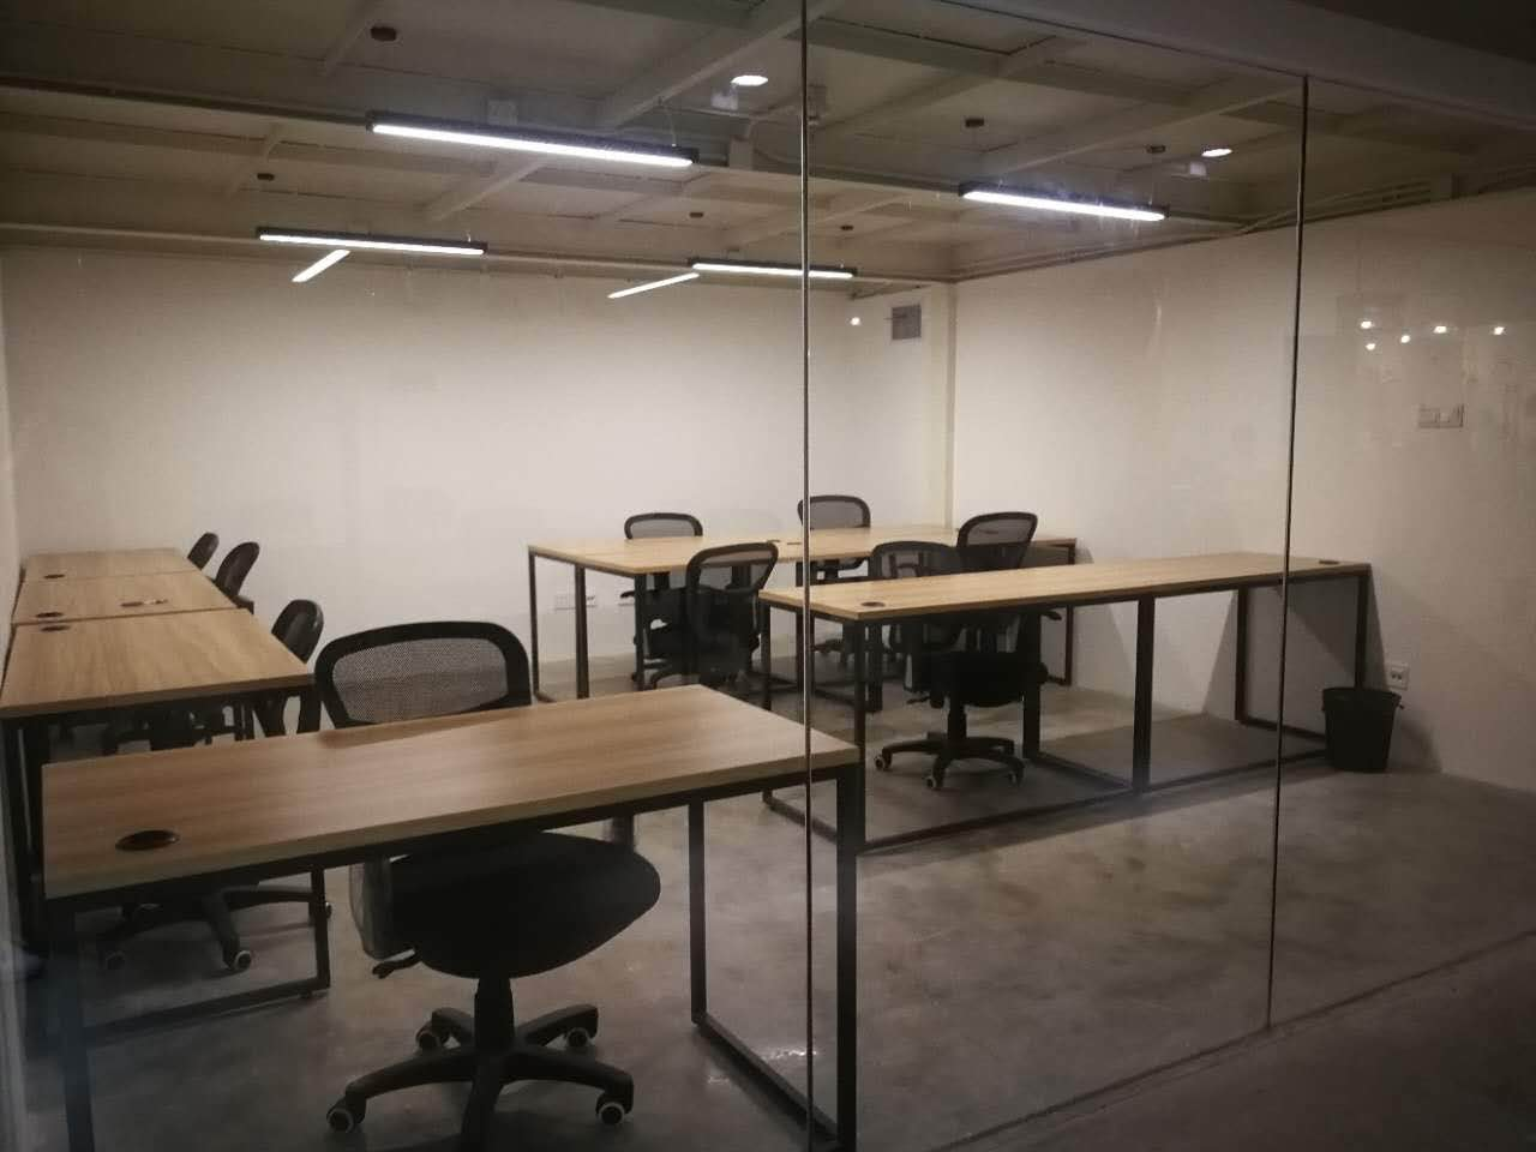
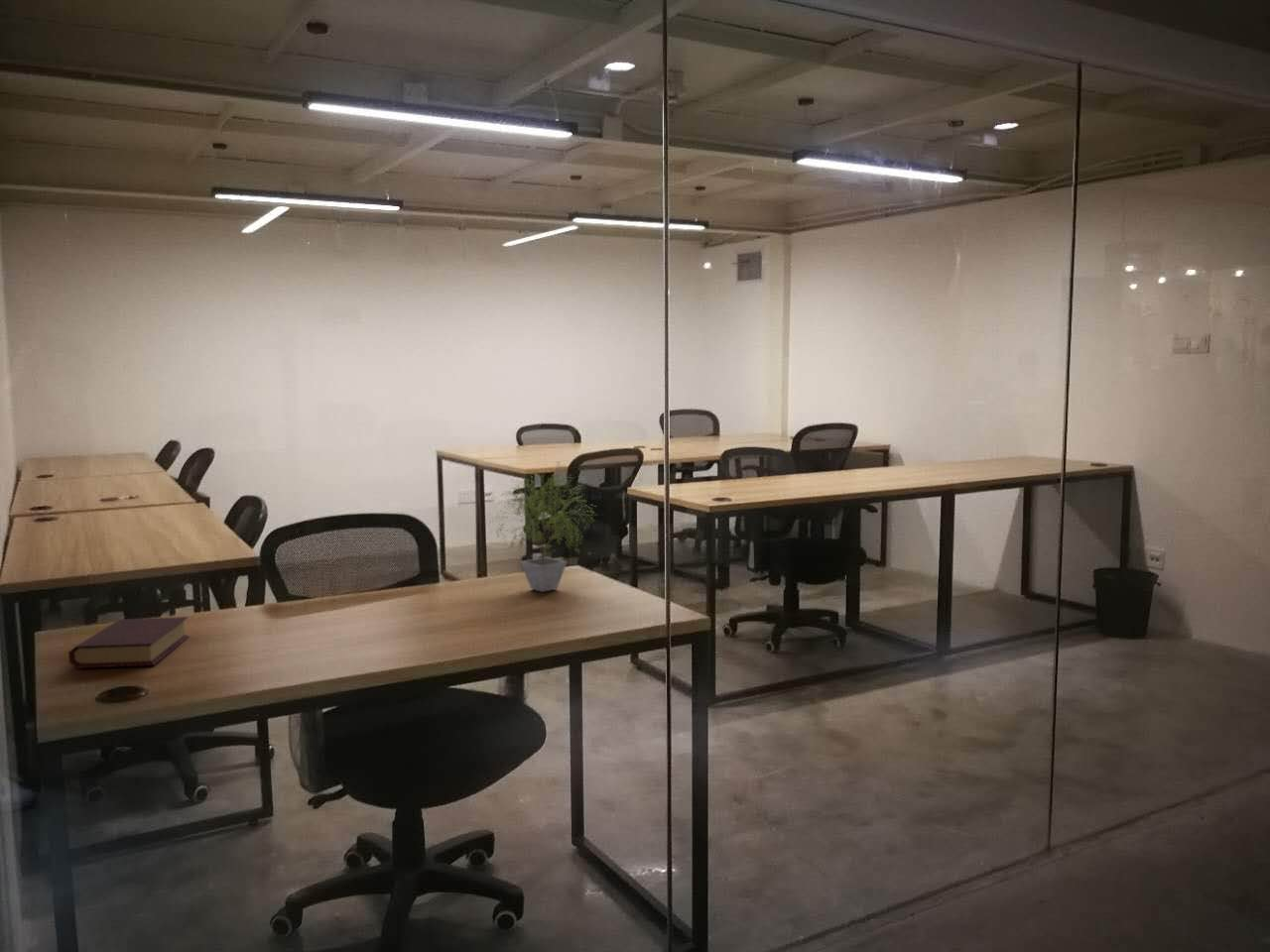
+ potted plant [488,460,598,593]
+ book [67,616,191,669]
